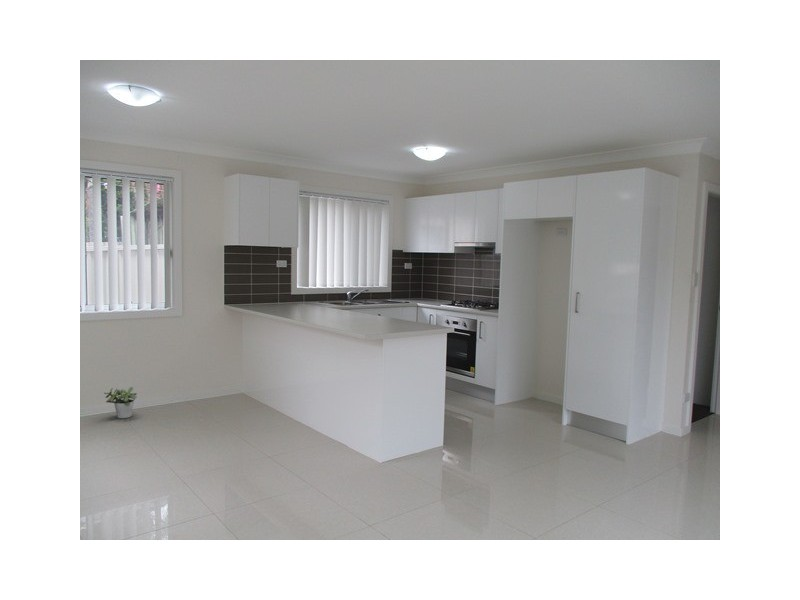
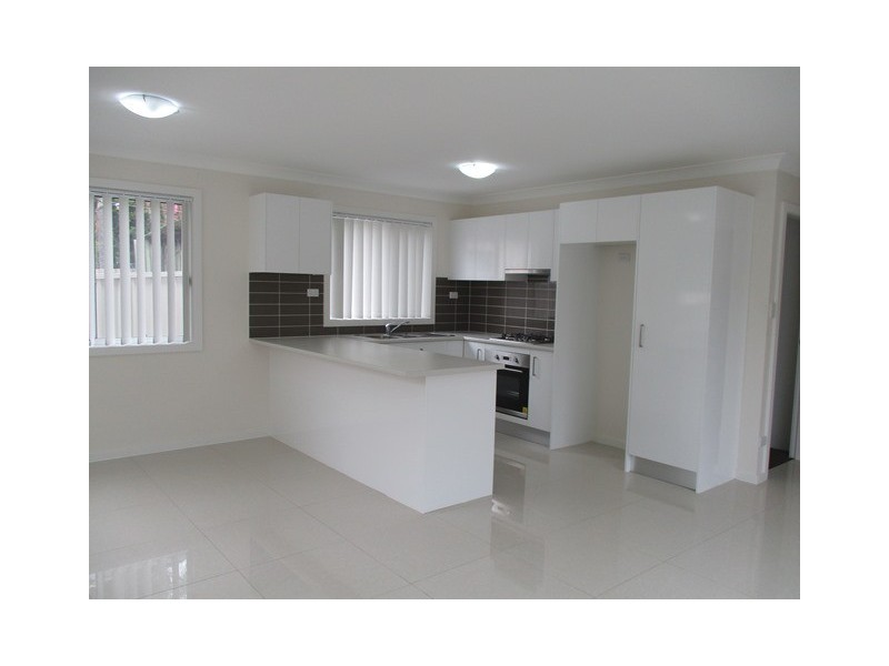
- potted plant [103,386,138,419]
